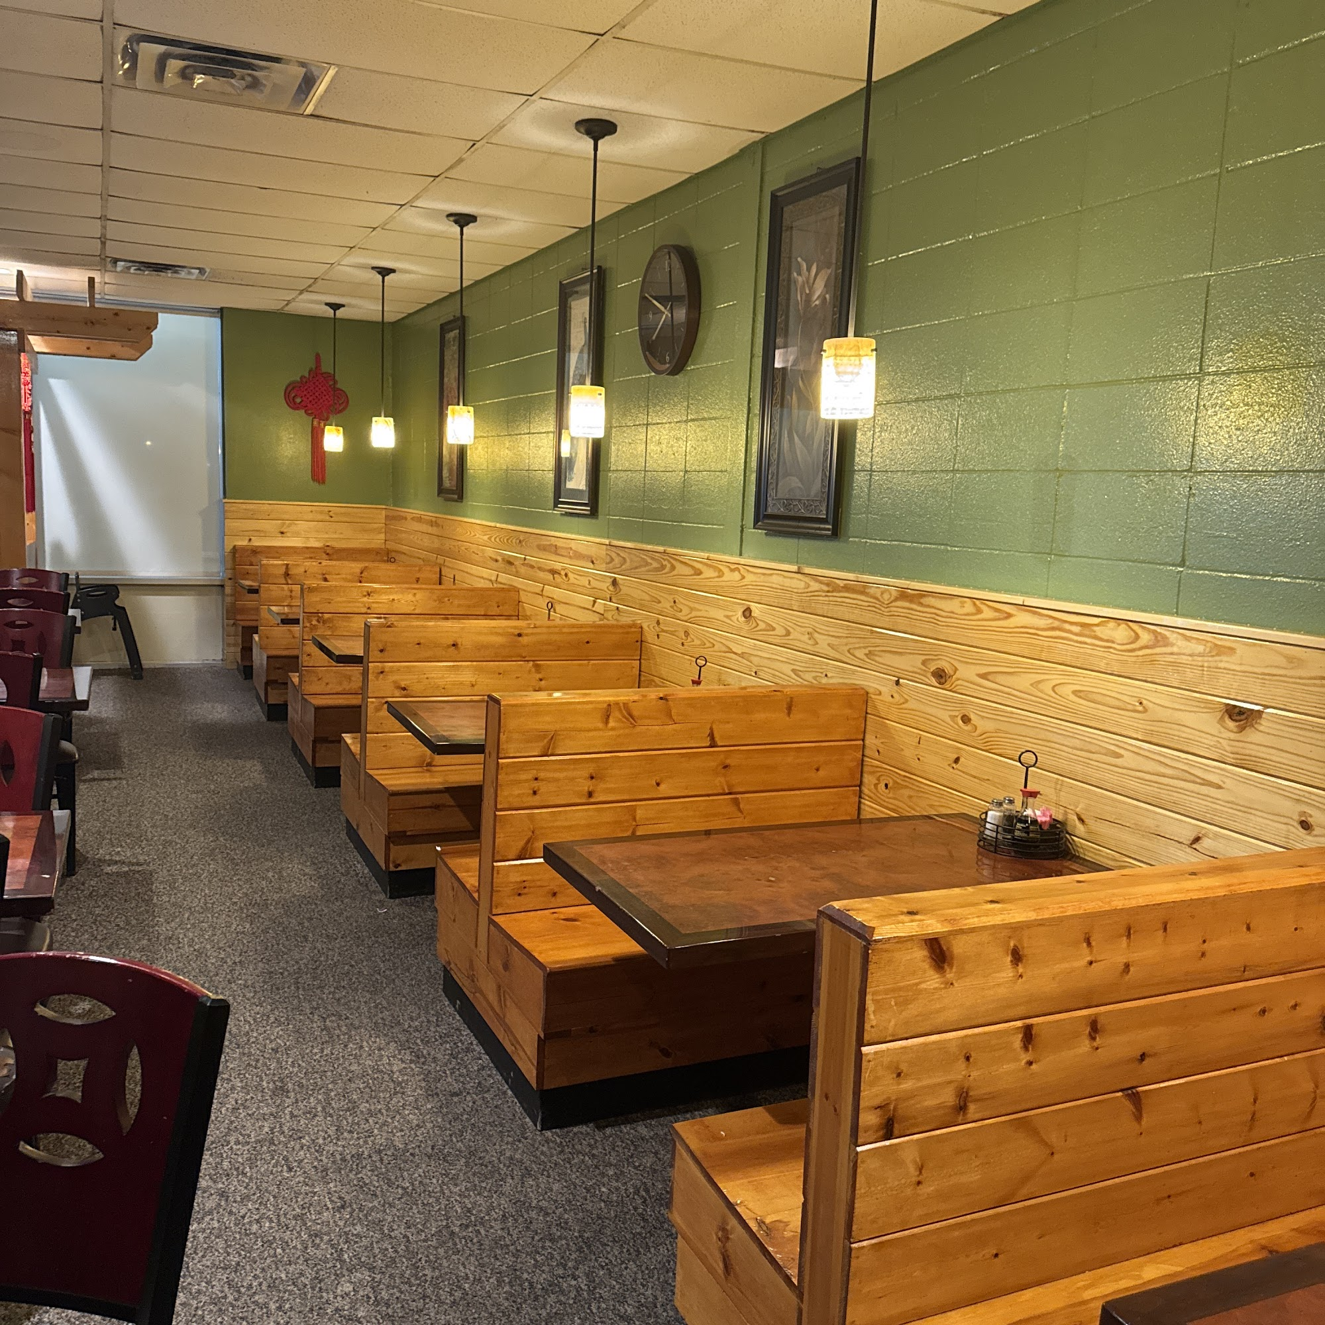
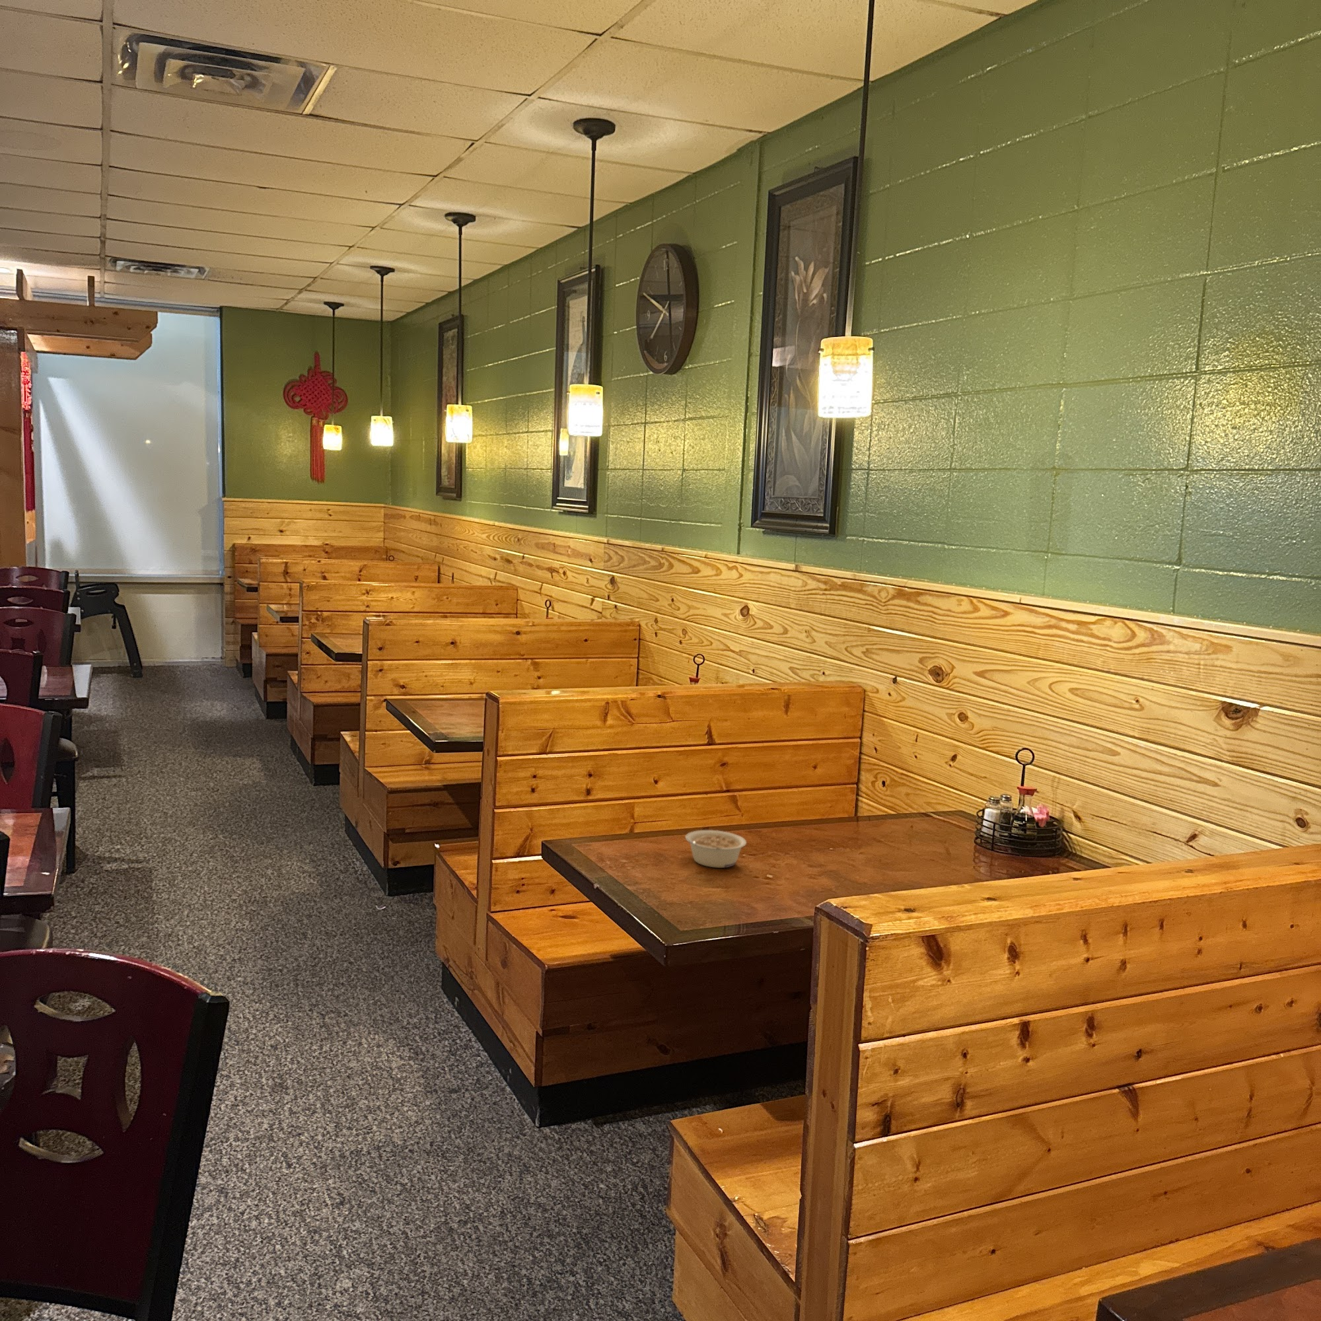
+ legume [685,830,748,869]
